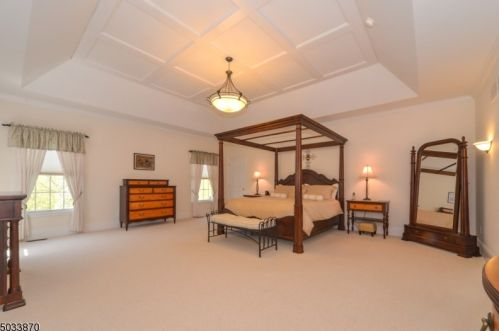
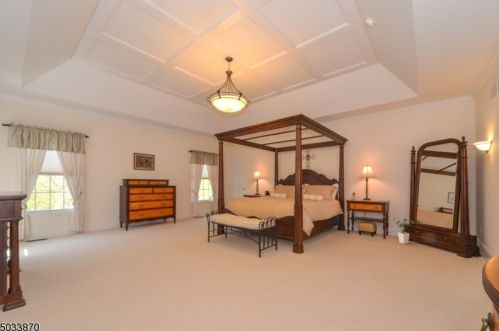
+ house plant [391,217,422,245]
